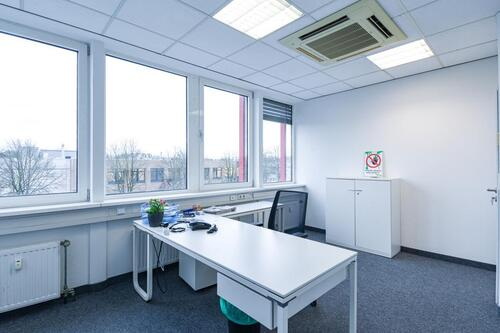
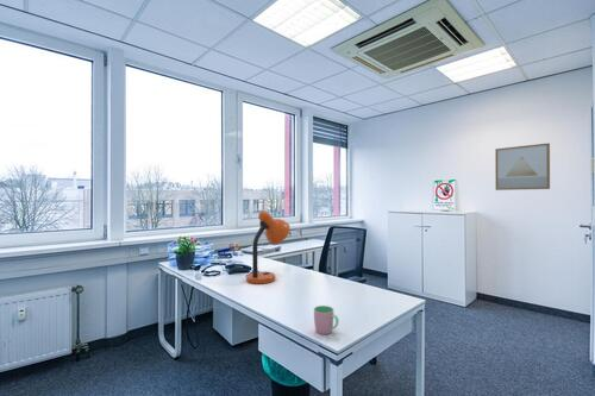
+ wall art [494,142,551,191]
+ desk lamp [245,209,292,285]
+ cup [313,304,340,335]
